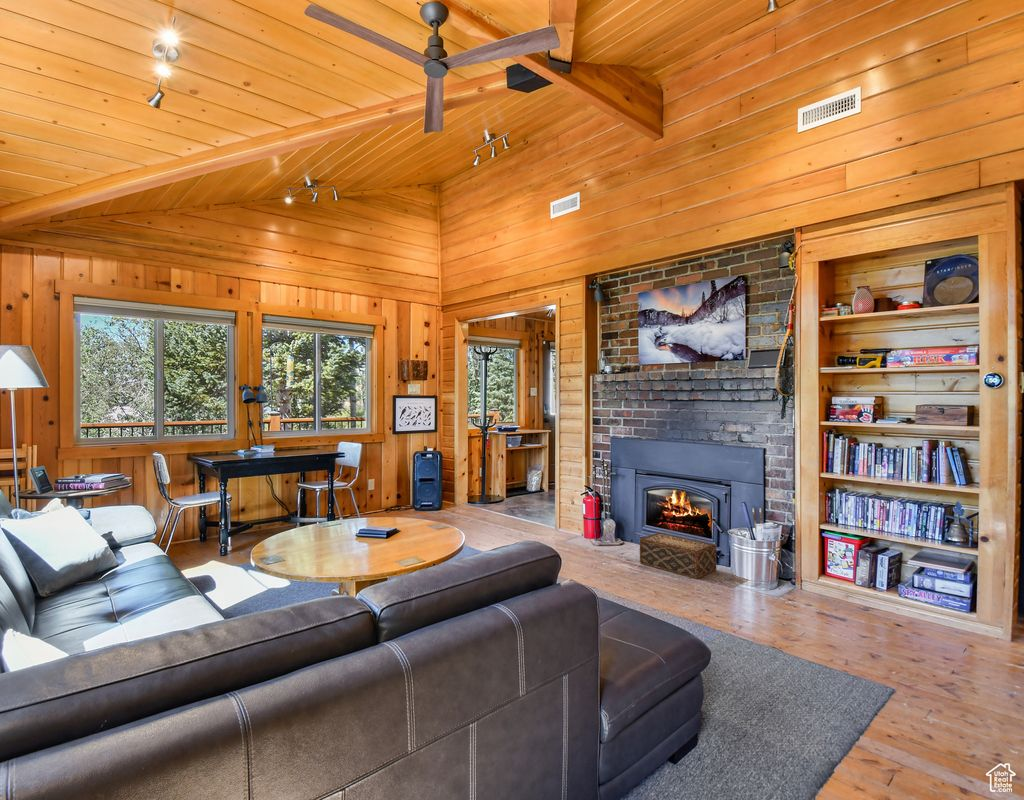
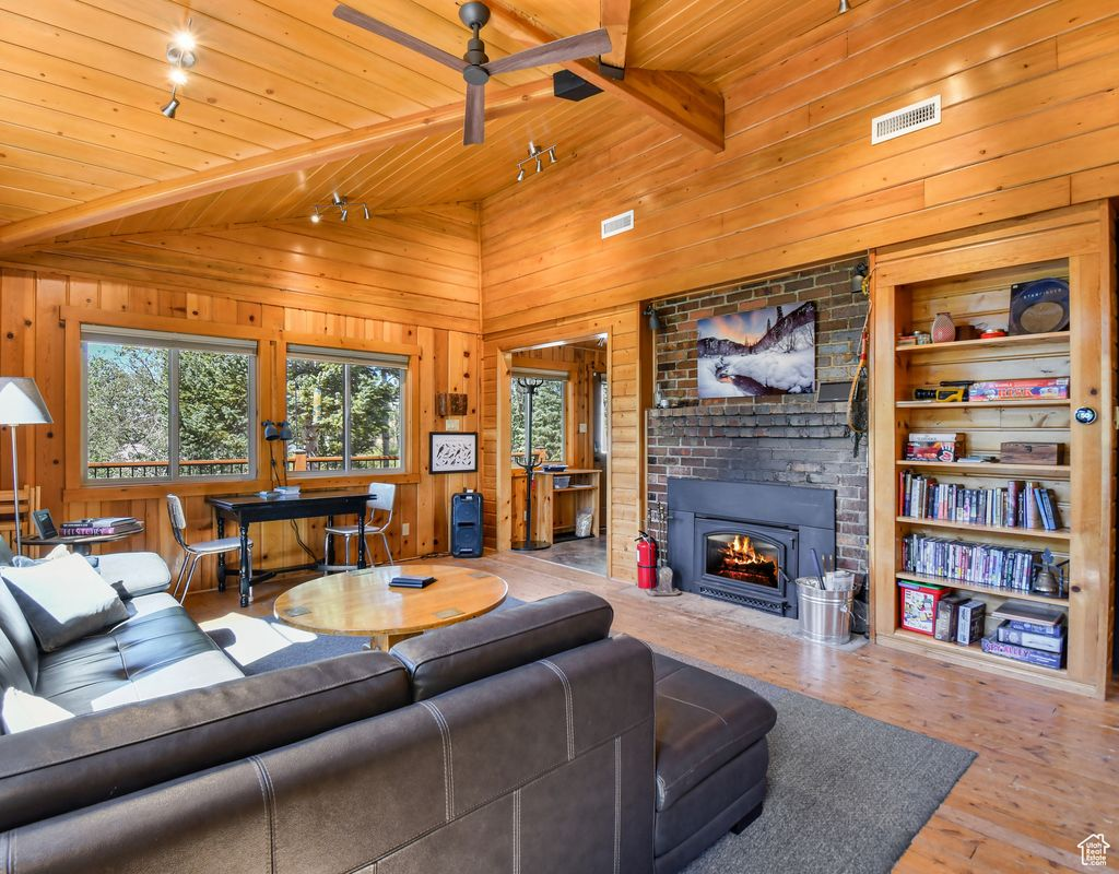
- woven basket [639,532,717,580]
